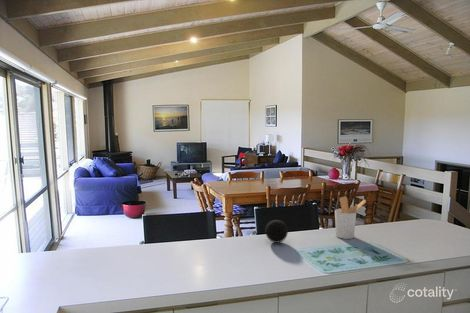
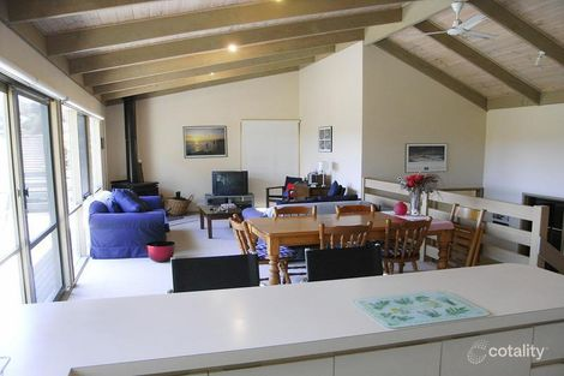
- decorative ball [264,219,289,244]
- utensil holder [334,195,367,240]
